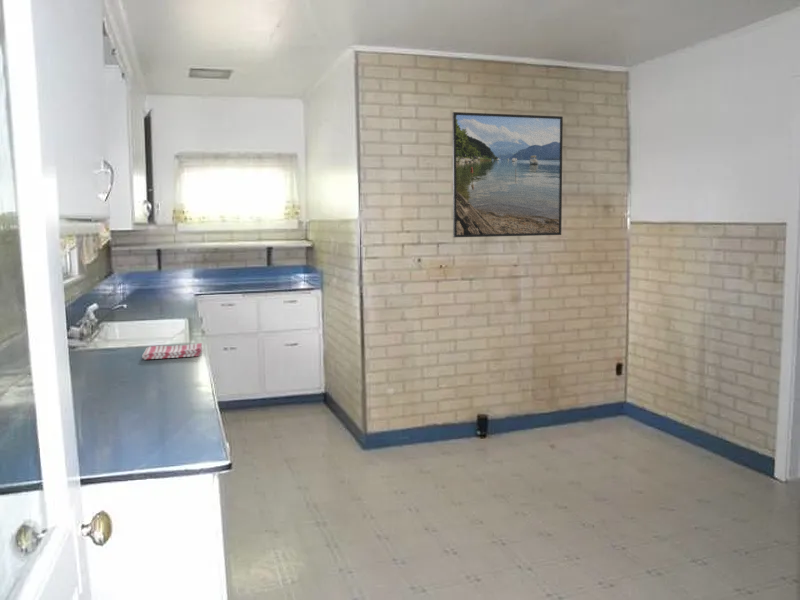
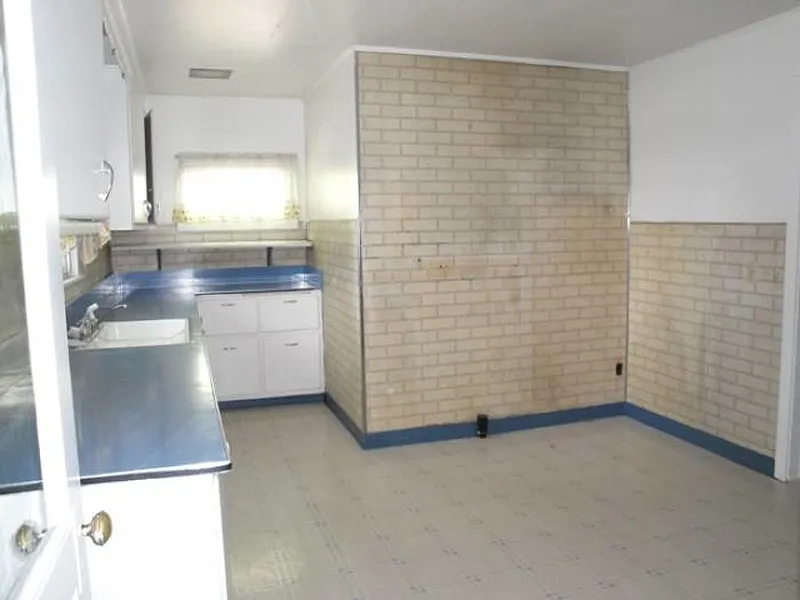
- dish towel [141,342,204,360]
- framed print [452,111,564,238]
